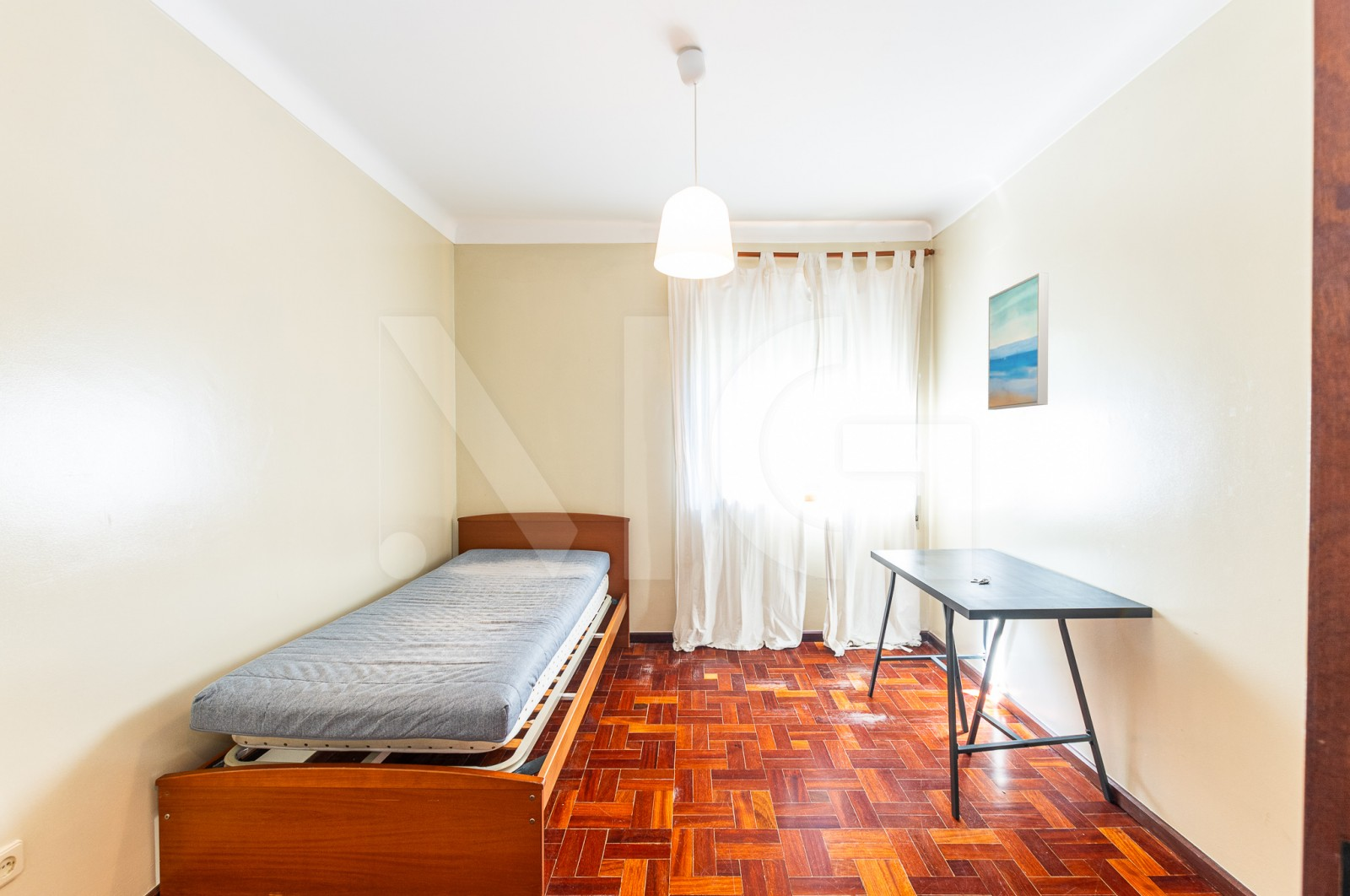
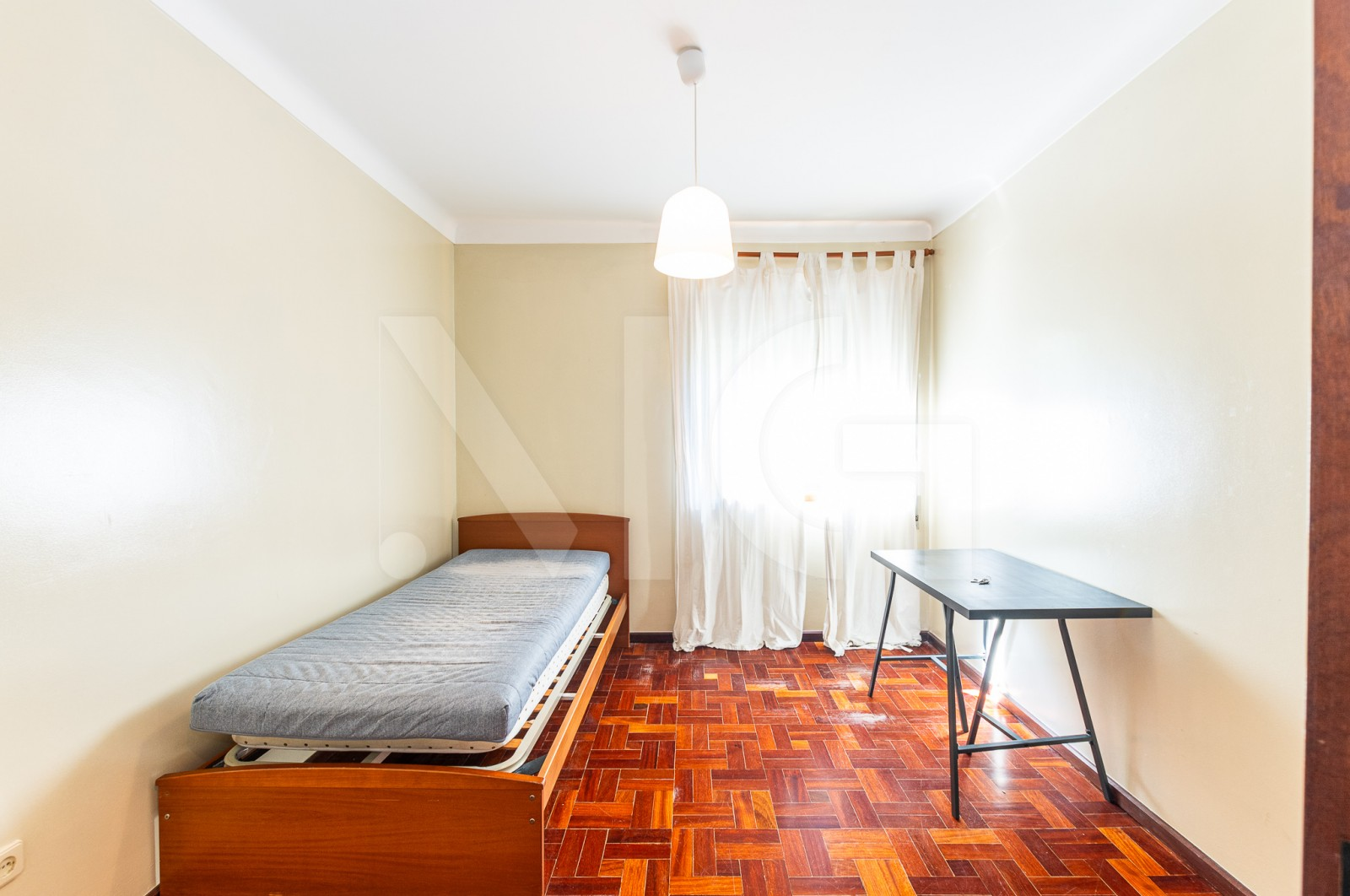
- wall art [987,272,1050,411]
